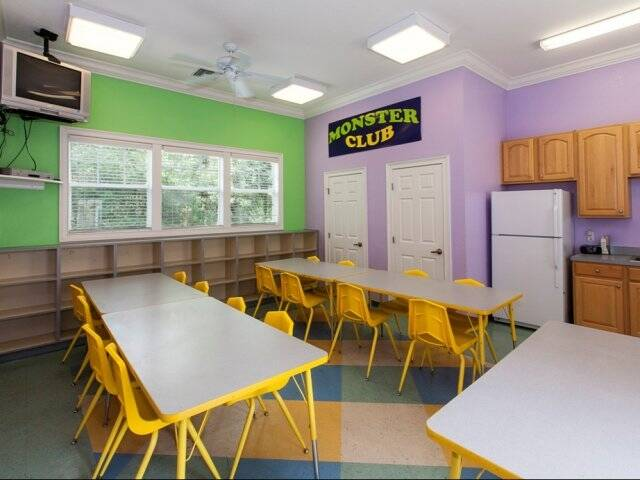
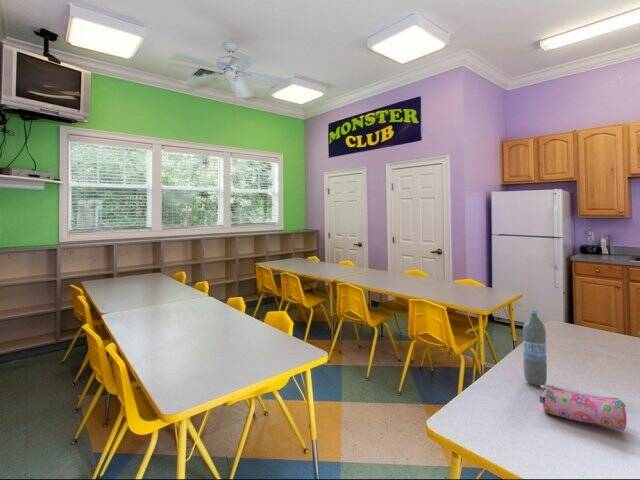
+ pencil case [538,384,628,432]
+ water bottle [522,308,548,387]
